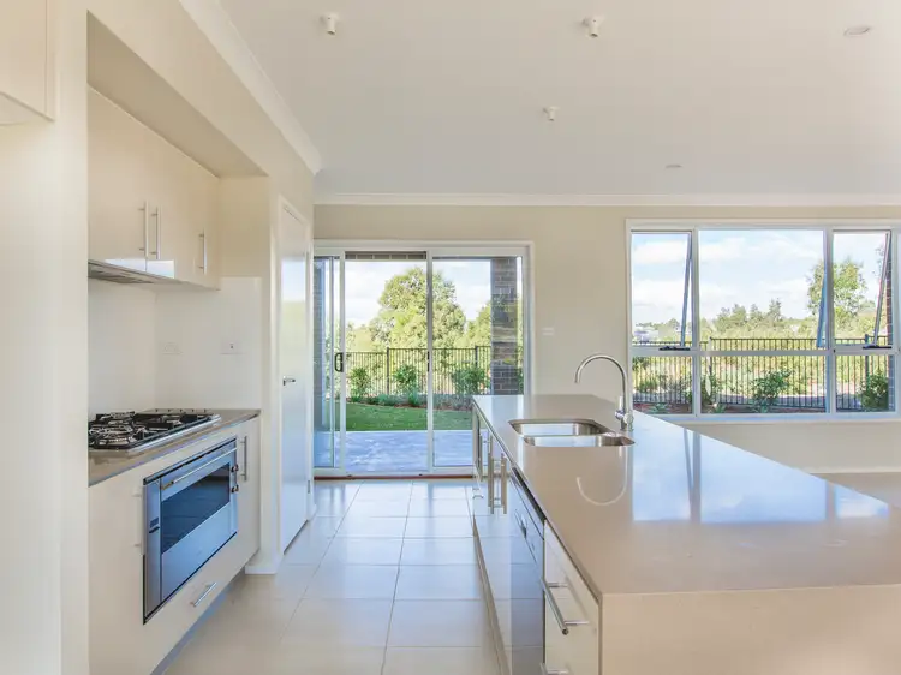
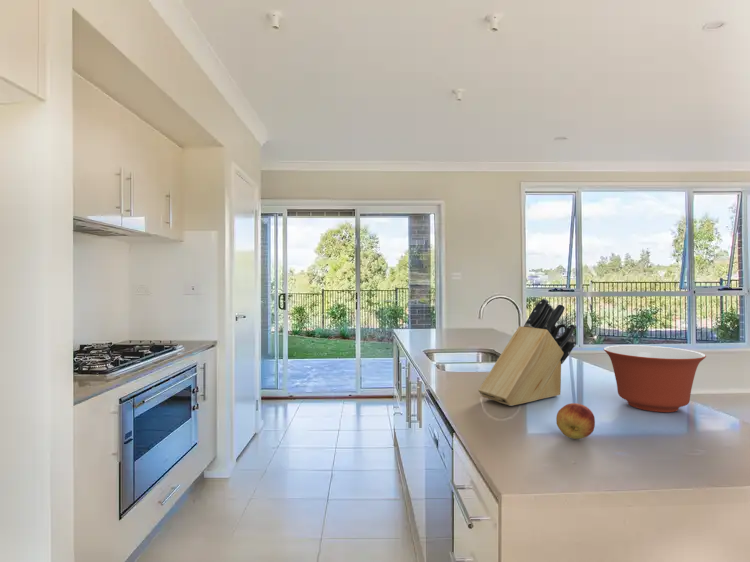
+ fruit [555,402,596,440]
+ knife block [478,297,577,407]
+ mixing bowl [603,344,707,413]
